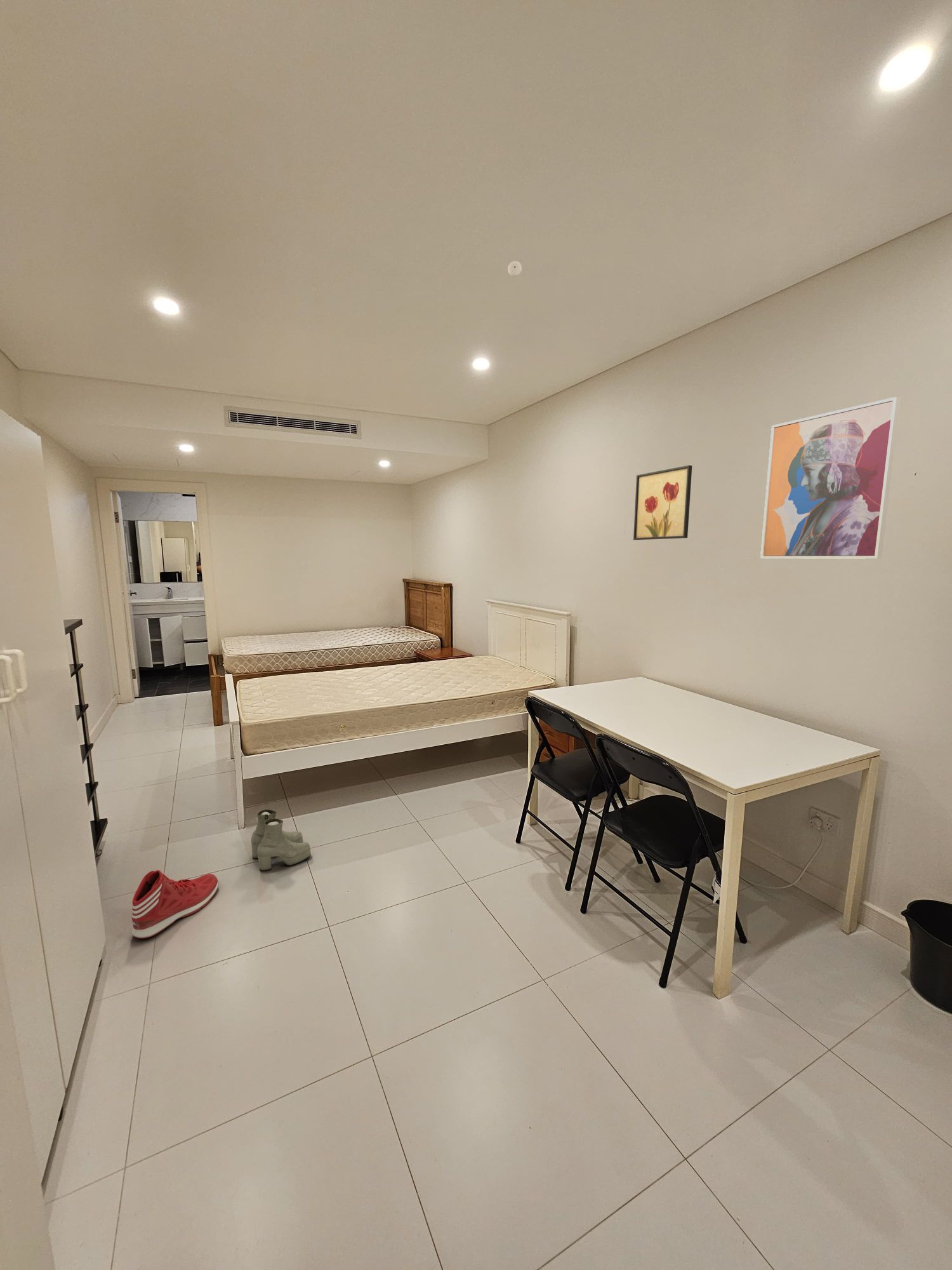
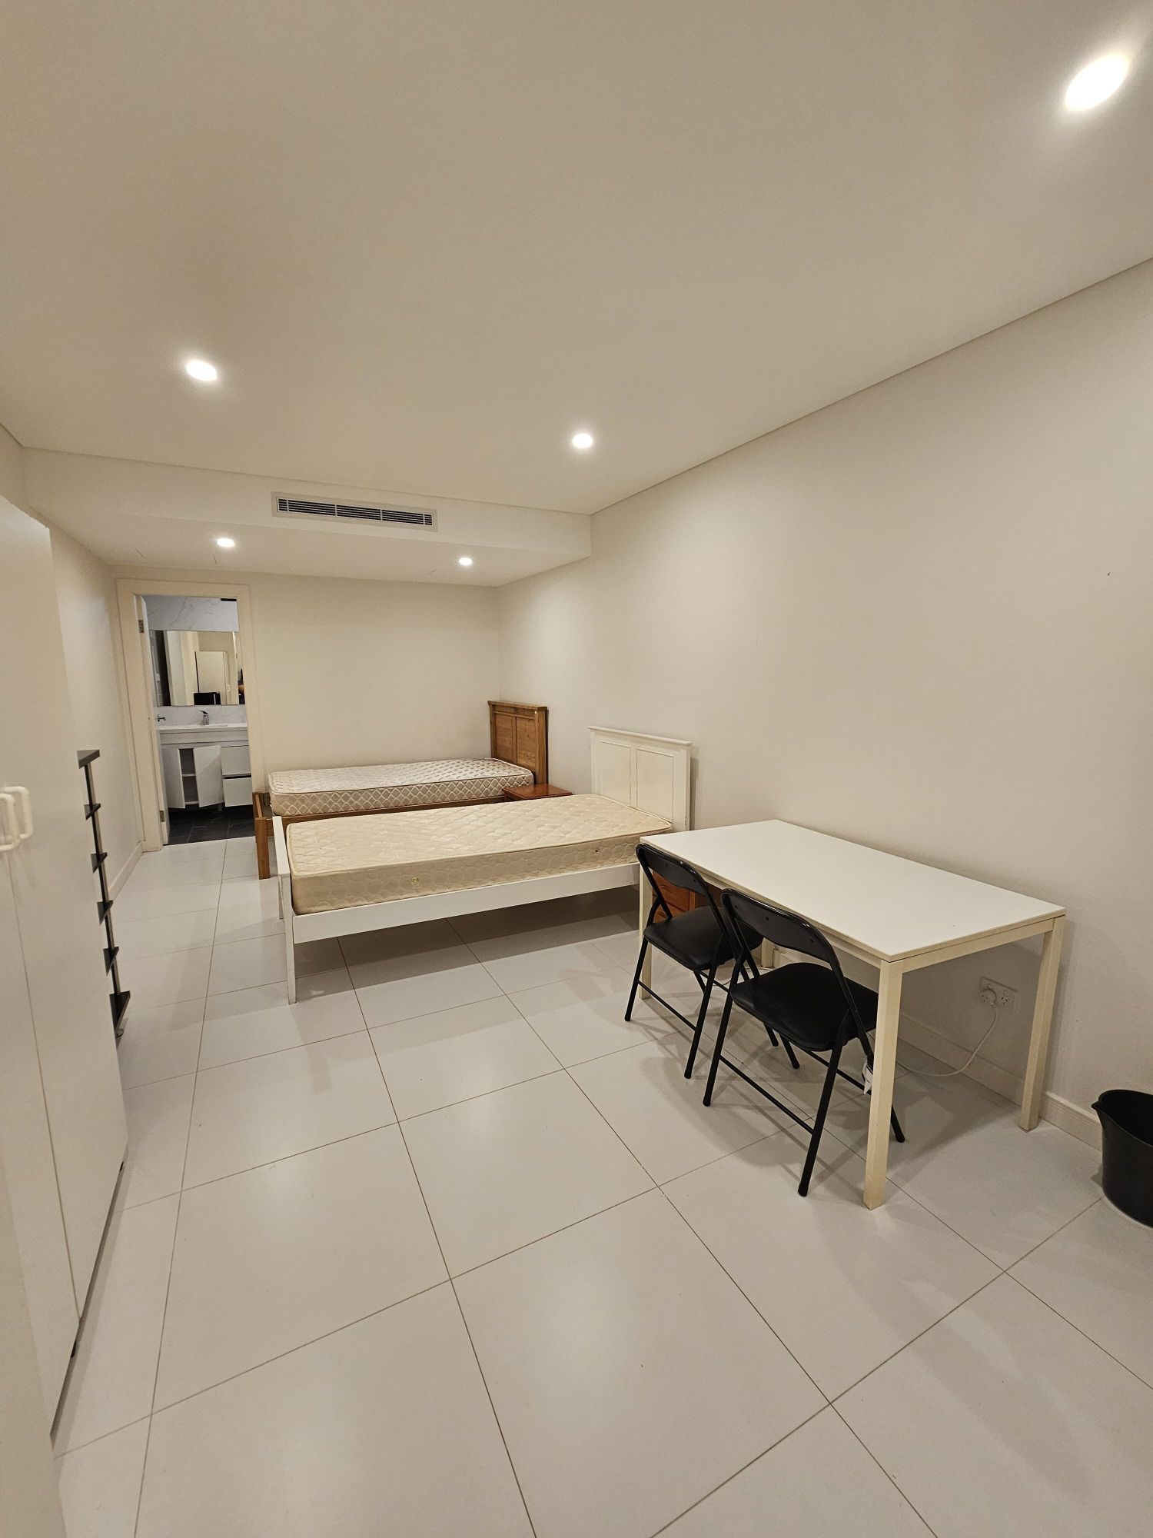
- wall art [760,396,901,559]
- smoke detector [507,260,522,277]
- wall art [633,465,692,540]
- boots [251,809,312,871]
- sneaker [131,869,220,939]
